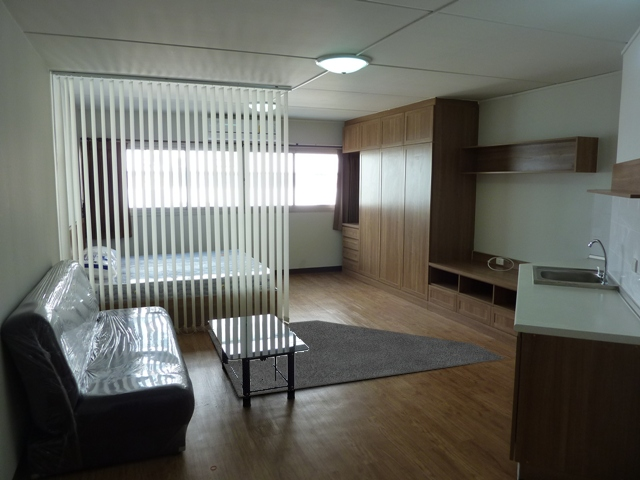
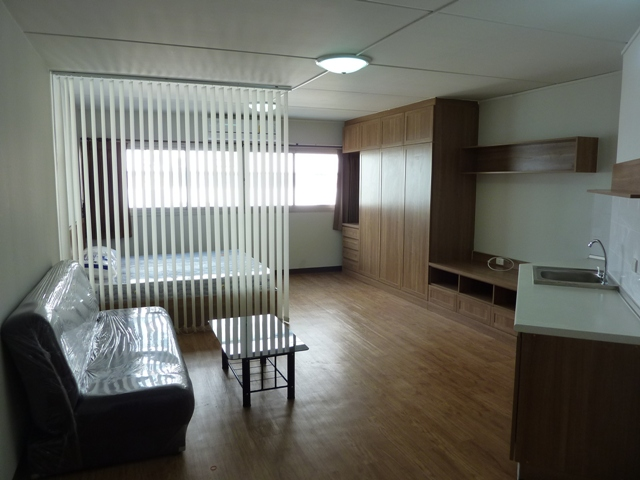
- rug [207,319,506,398]
